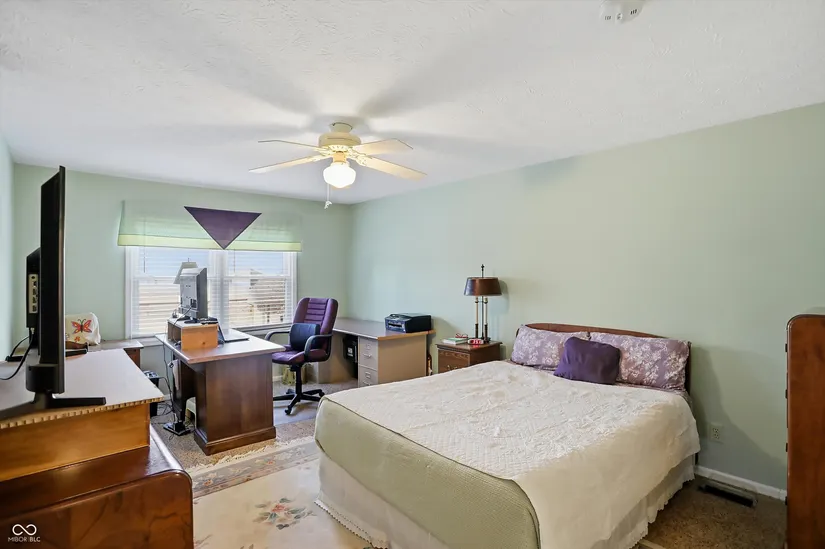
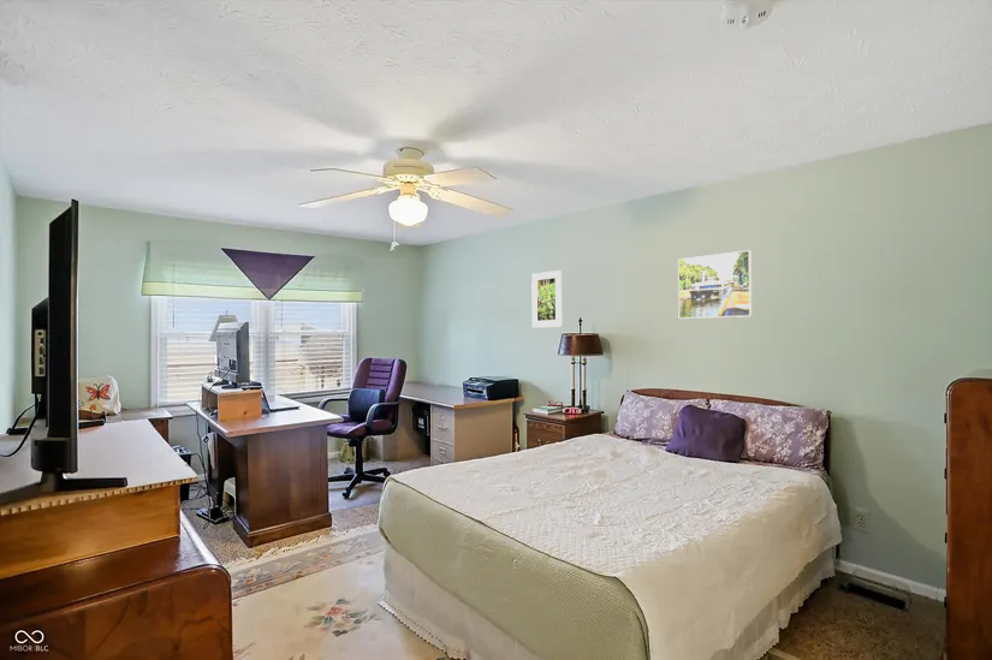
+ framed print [530,269,563,328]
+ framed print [677,249,754,320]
